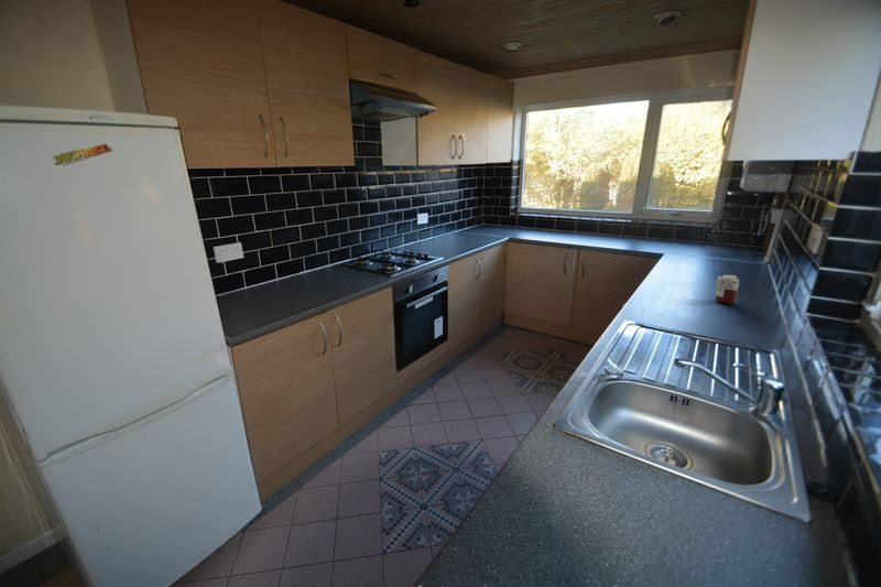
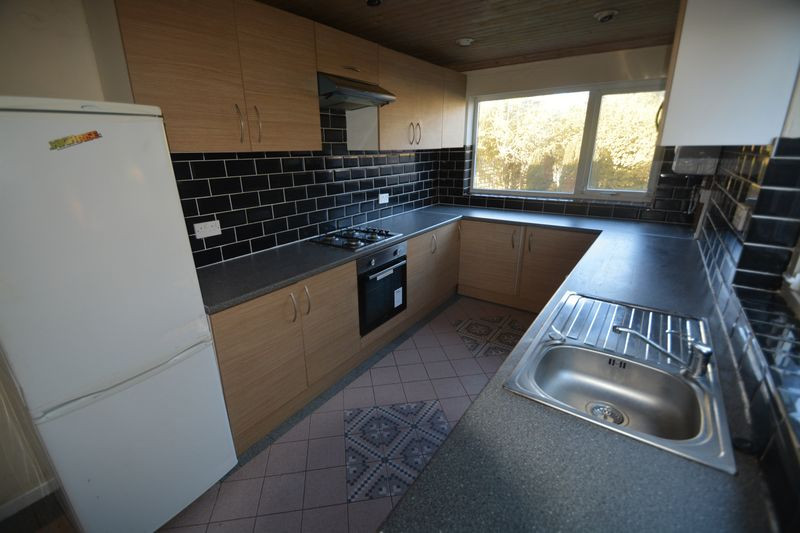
- jar [714,274,740,305]
